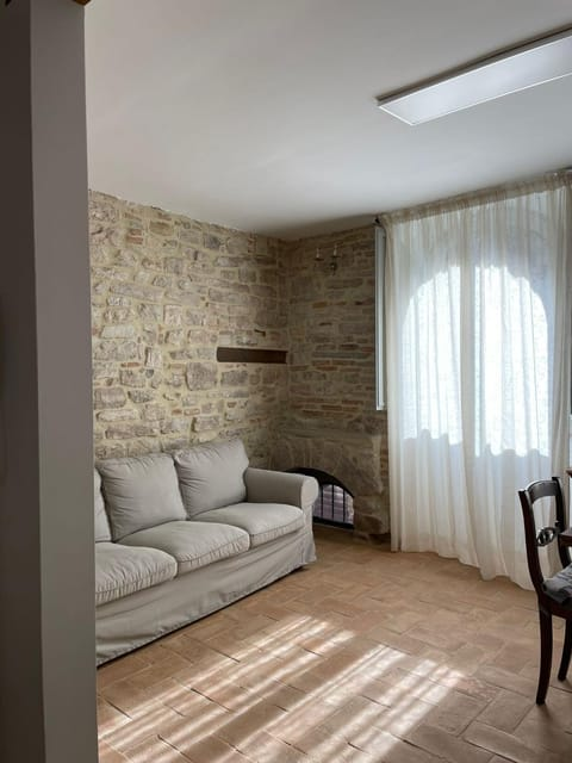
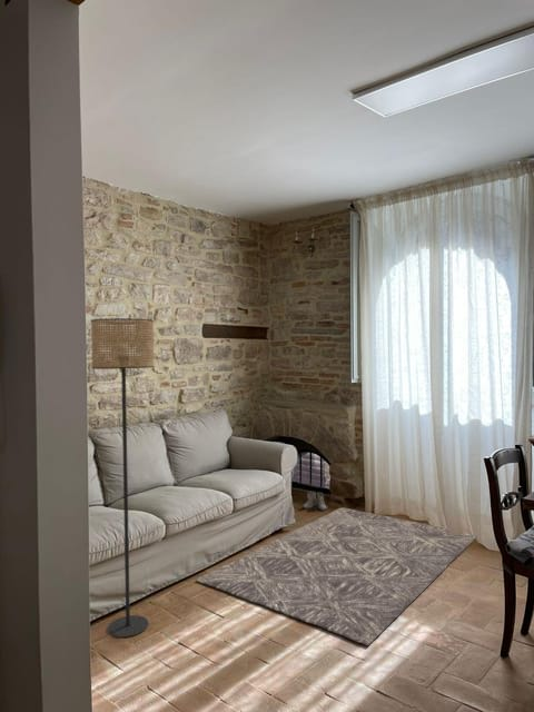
+ rug [195,506,477,646]
+ floor lamp [90,317,156,639]
+ boots [301,491,328,512]
